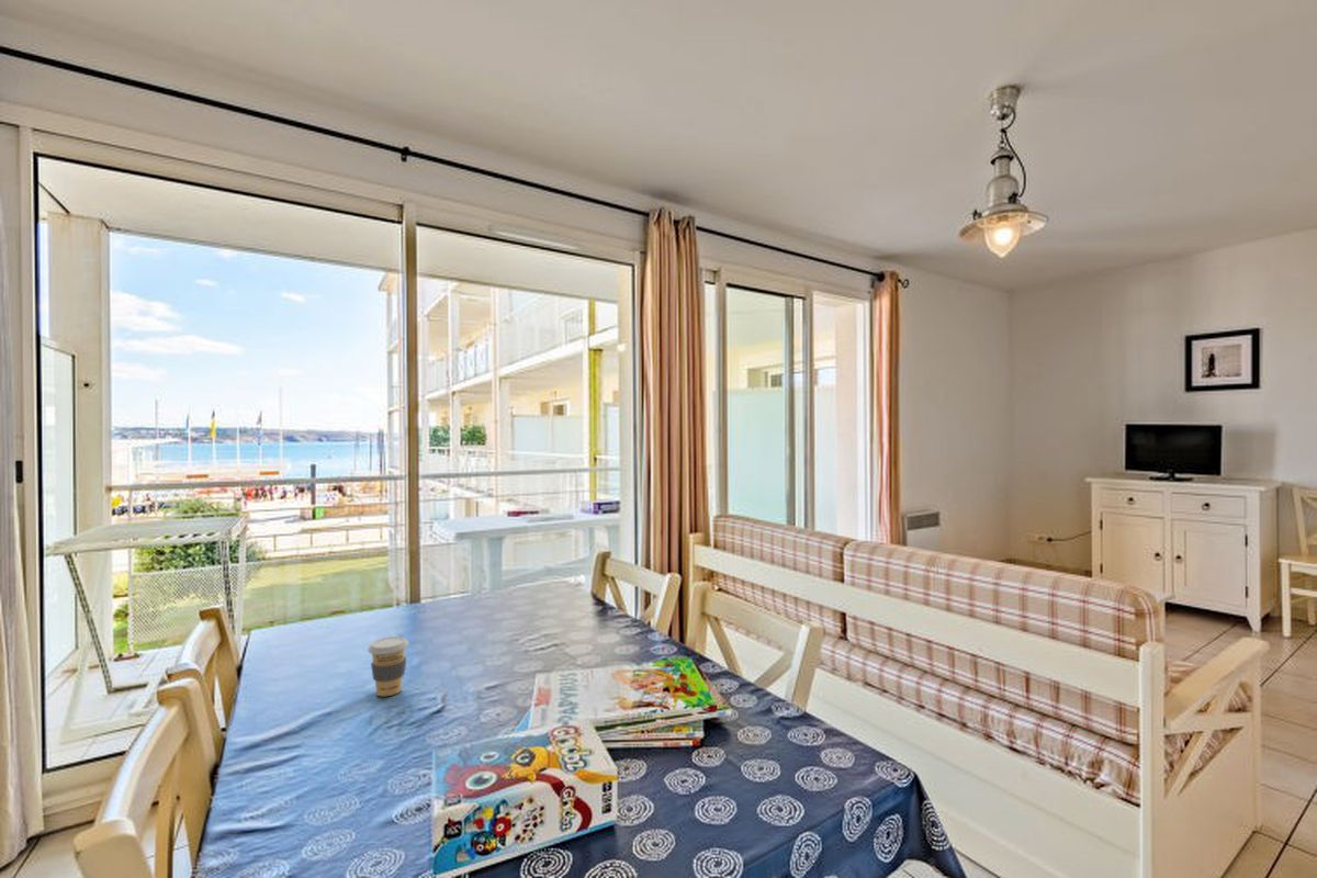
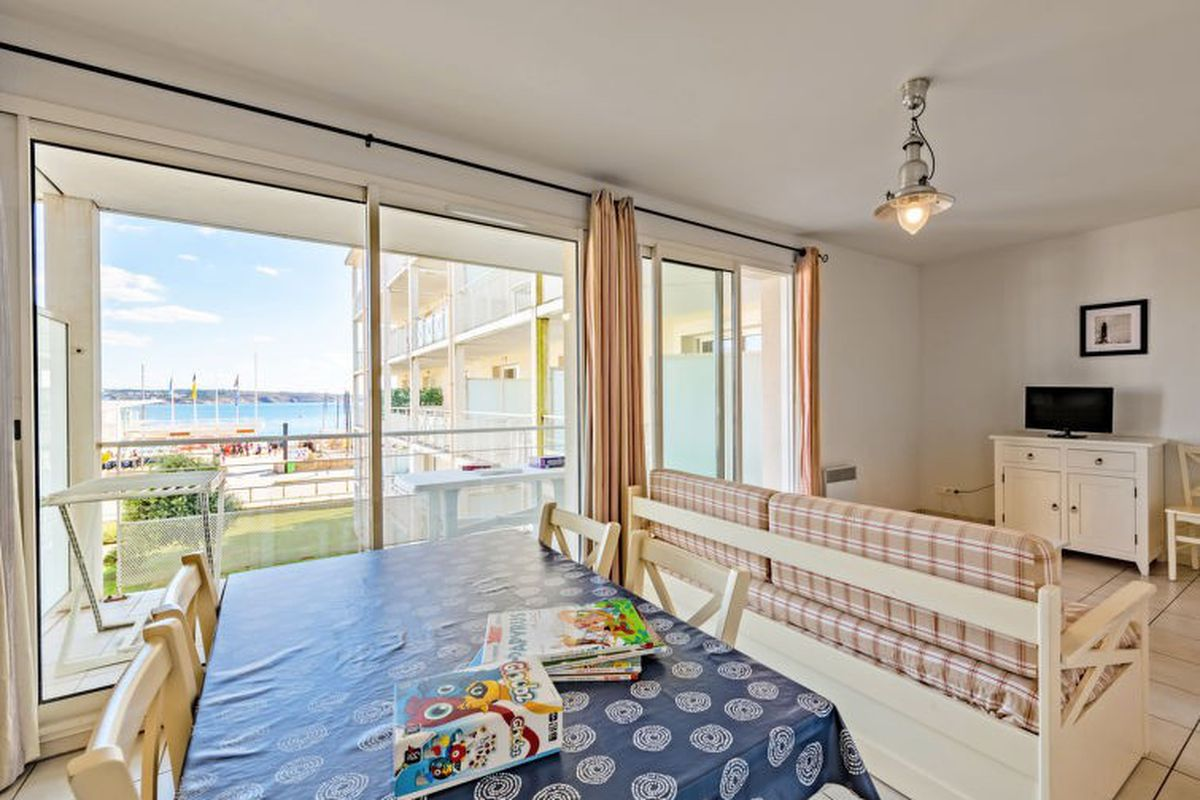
- coffee cup [367,635,409,697]
